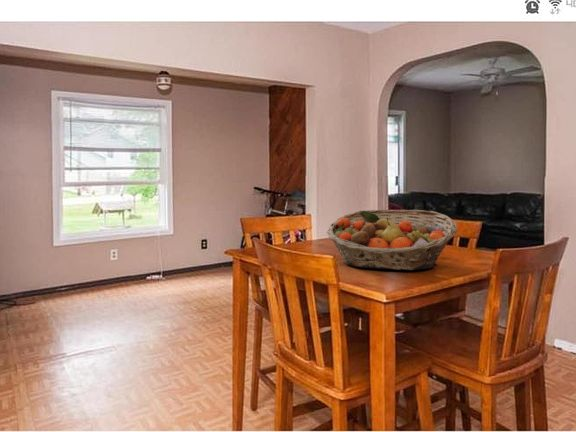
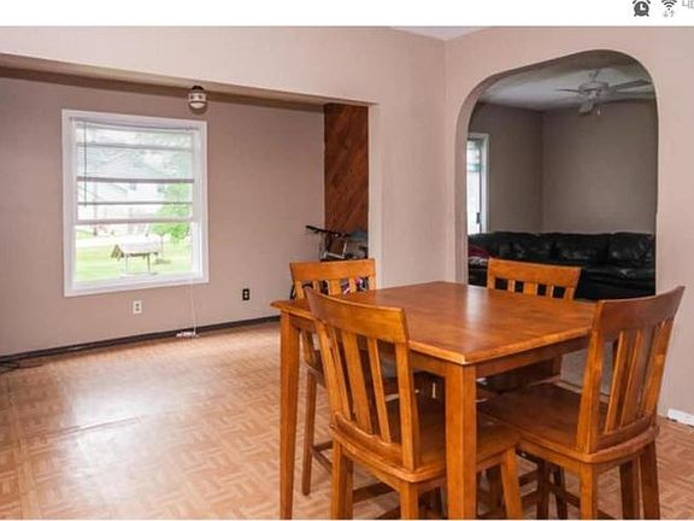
- fruit basket [326,209,458,271]
